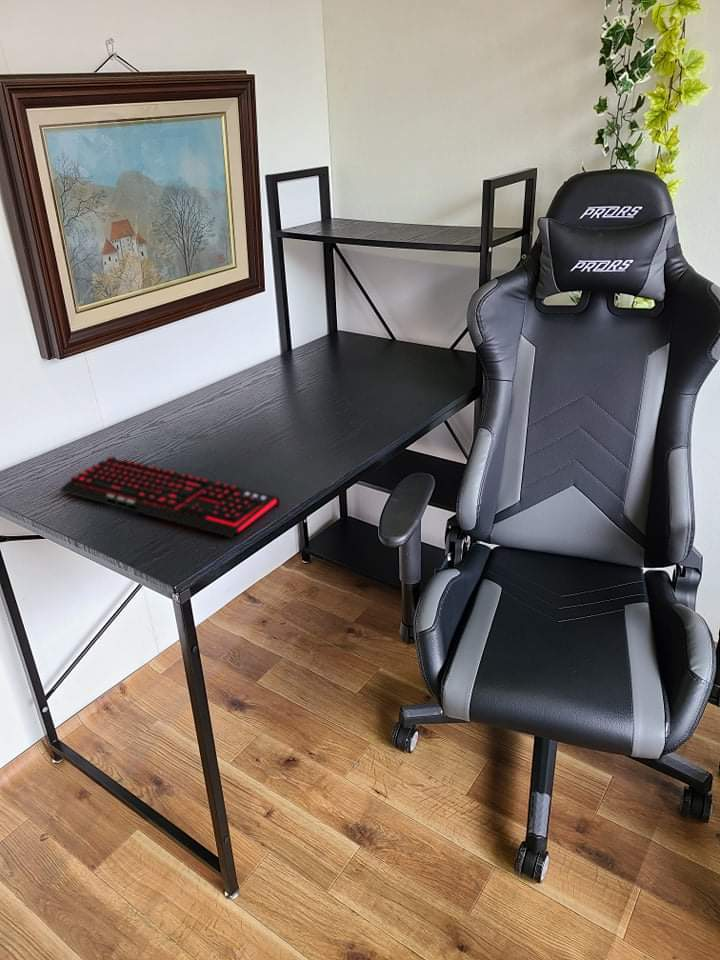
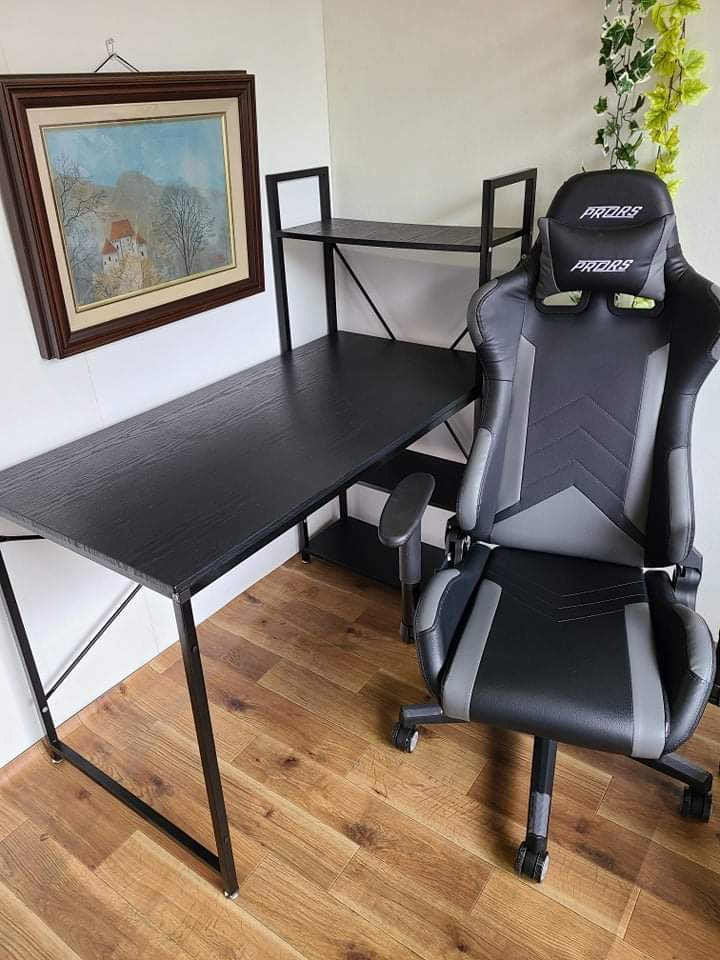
- keyboard [58,455,281,539]
